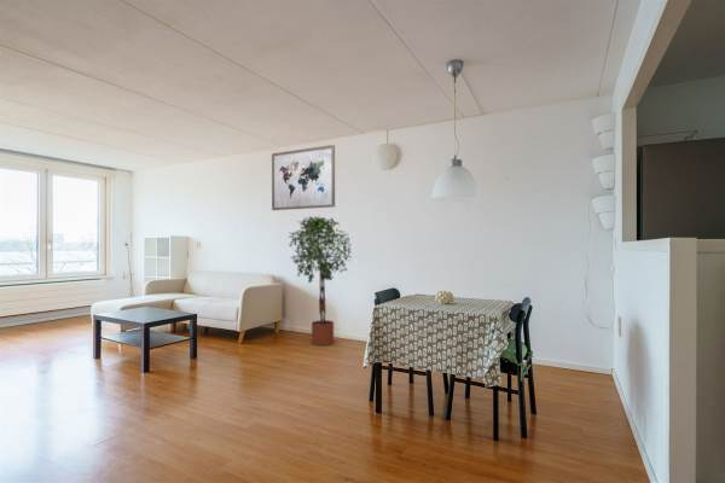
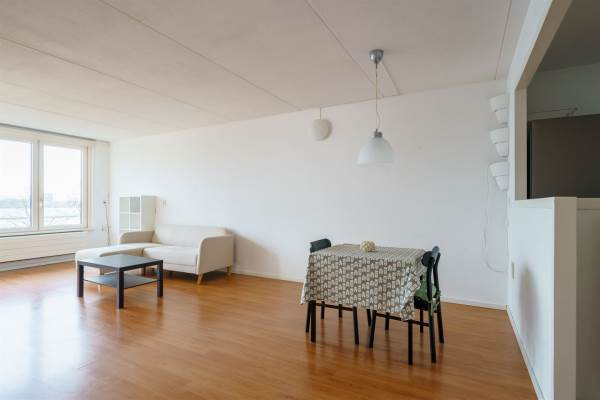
- wall art [271,144,336,211]
- potted tree [288,215,353,347]
